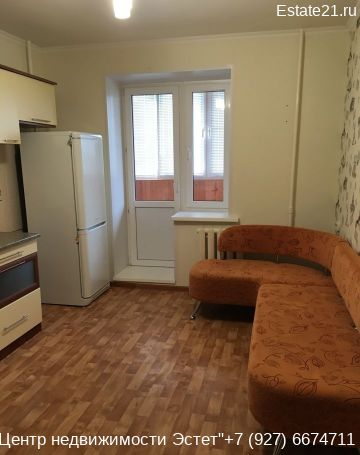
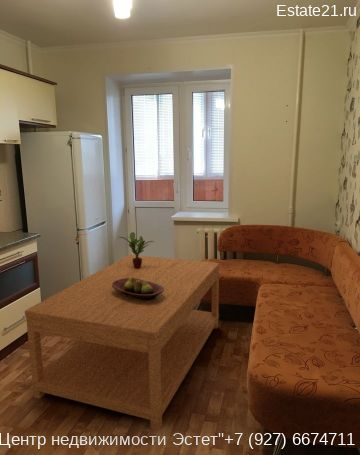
+ coffee table [24,254,220,431]
+ potted plant [119,231,155,269]
+ fruit bowl [112,277,164,300]
